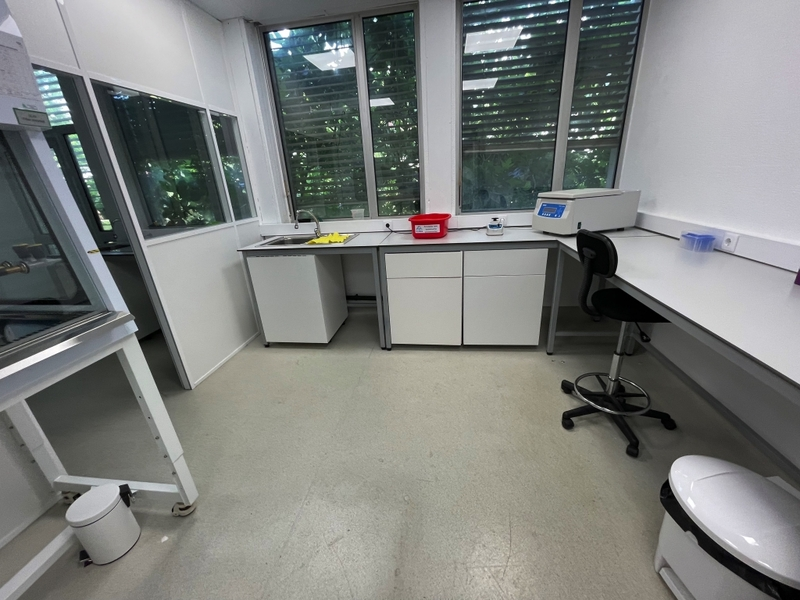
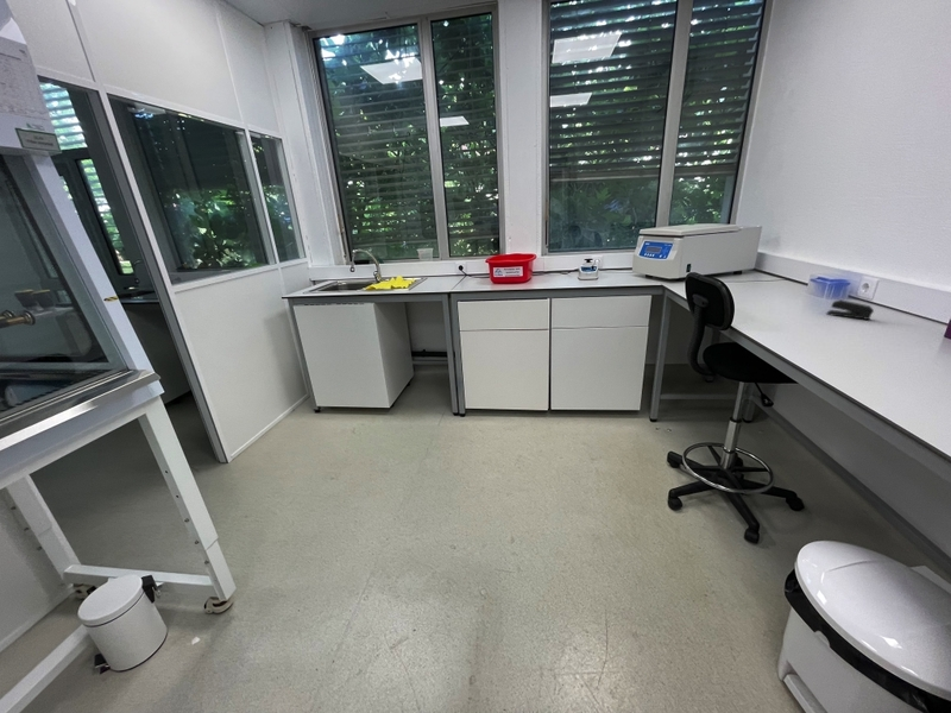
+ stapler [825,298,875,321]
